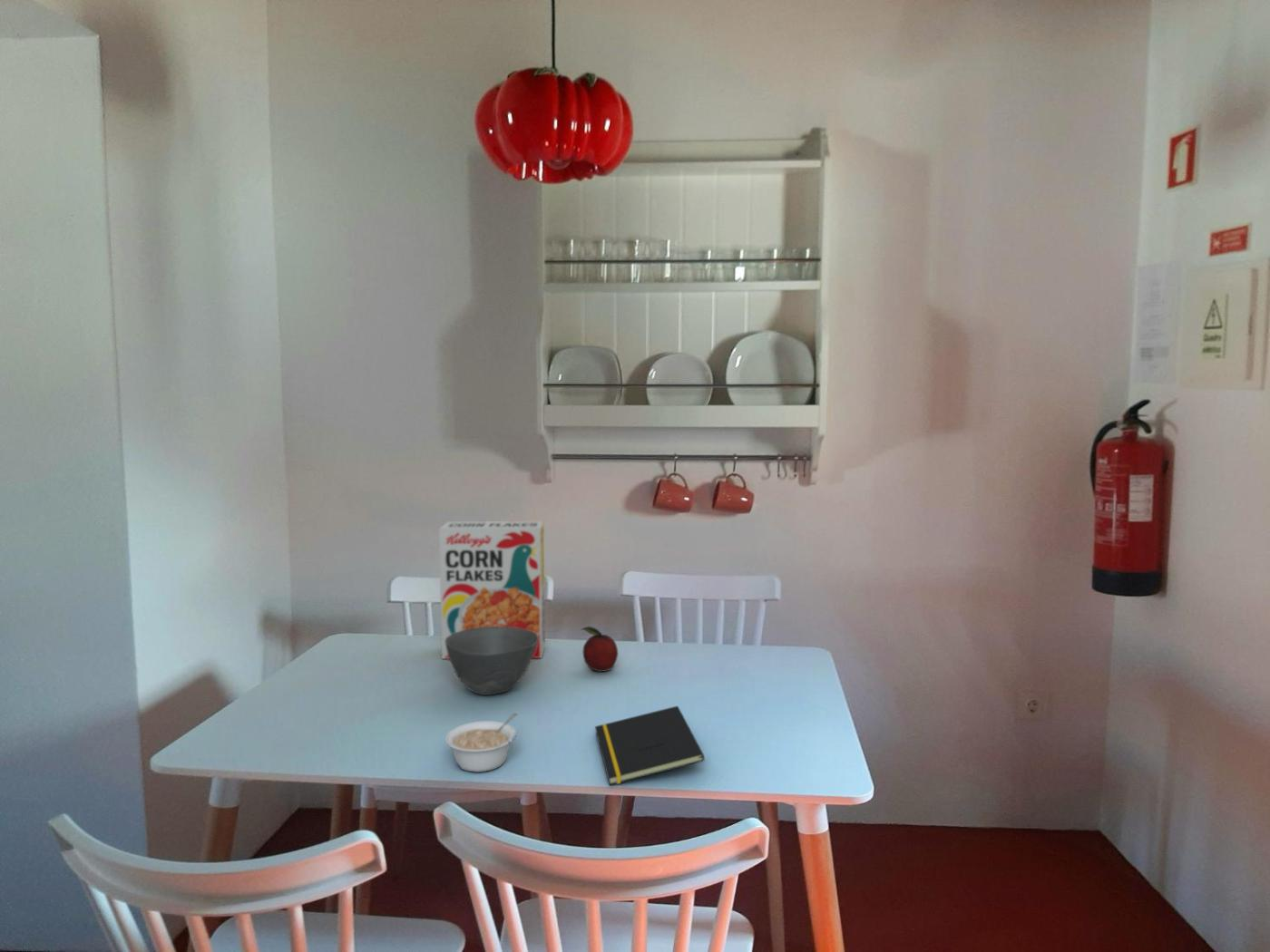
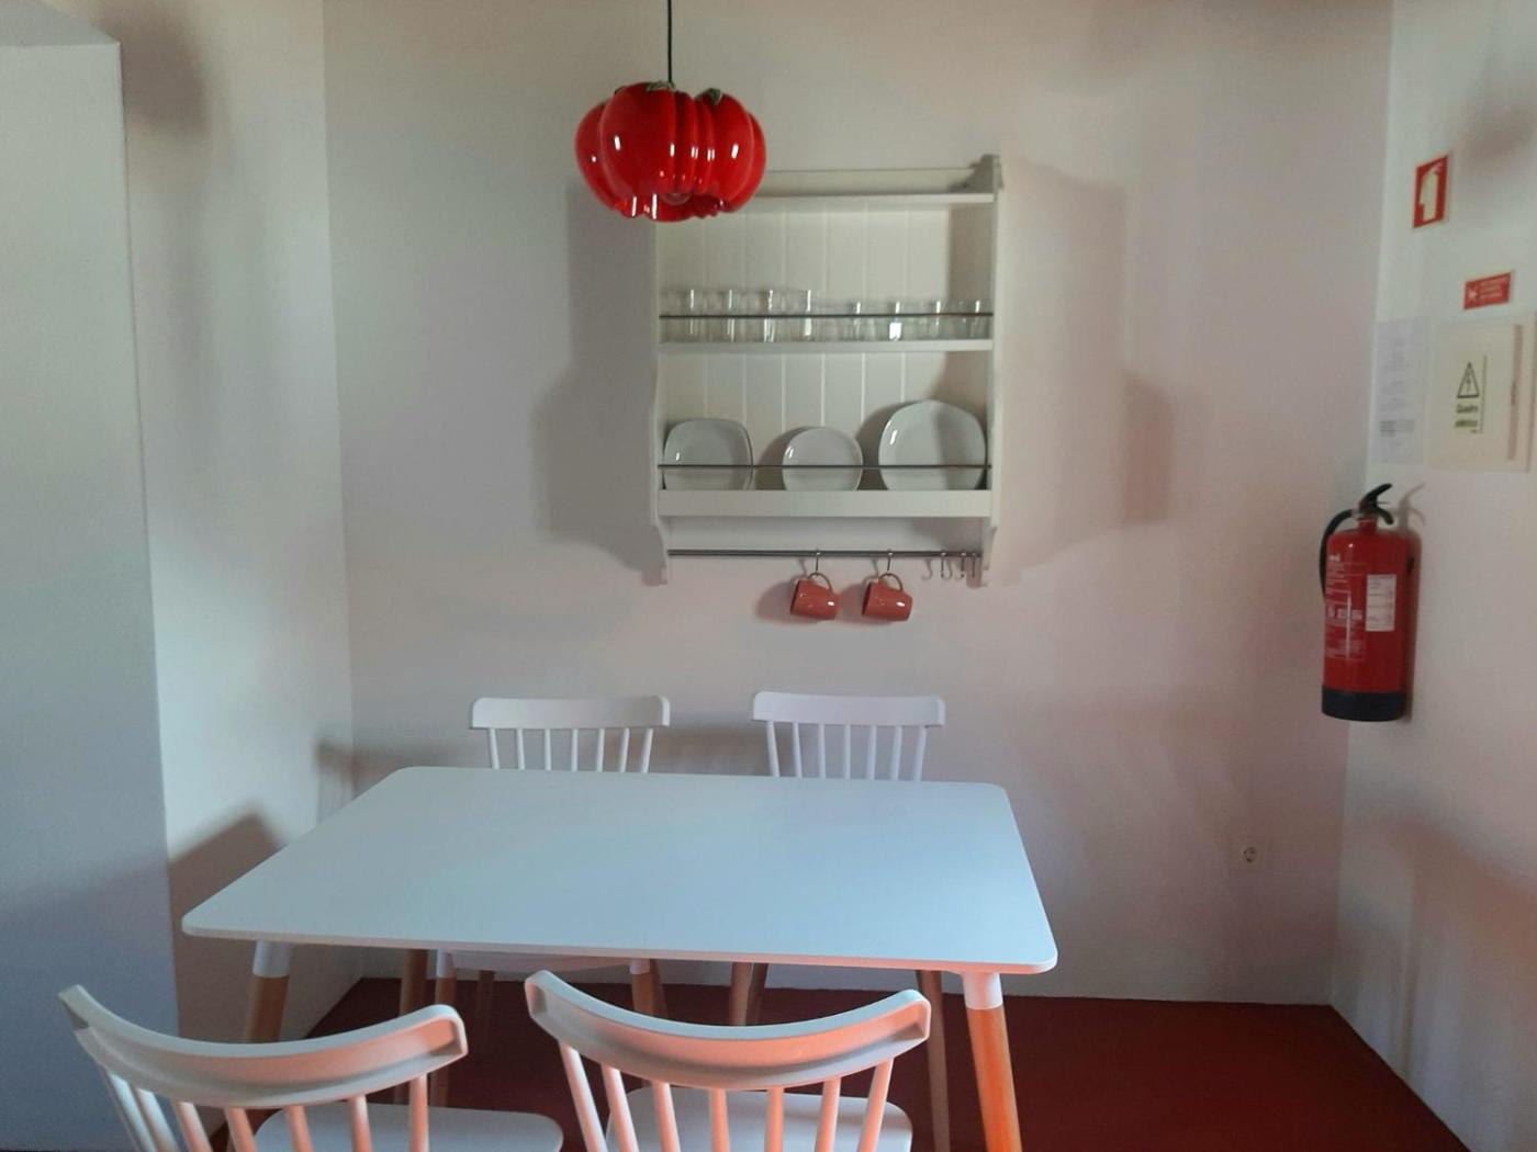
- cereal box [438,520,546,660]
- bowl [445,627,538,696]
- fruit [579,626,619,673]
- legume [445,713,519,773]
- notepad [594,705,706,786]
